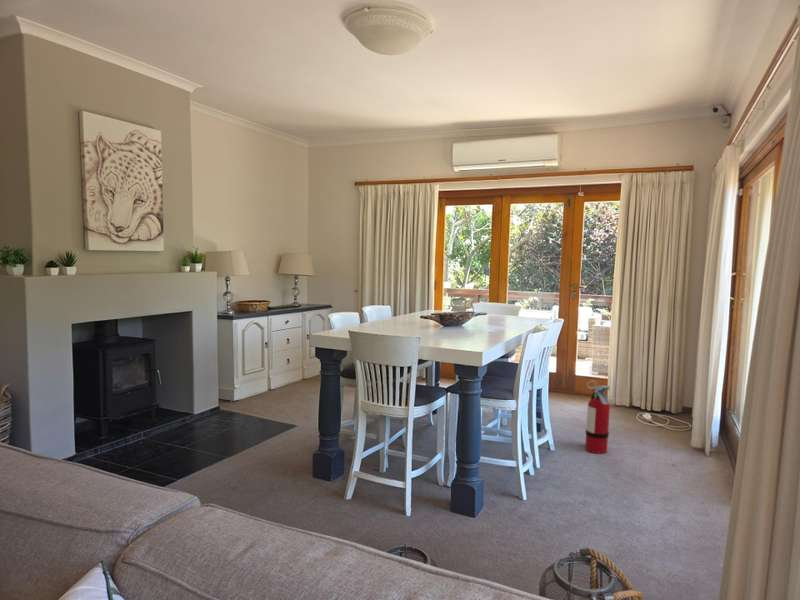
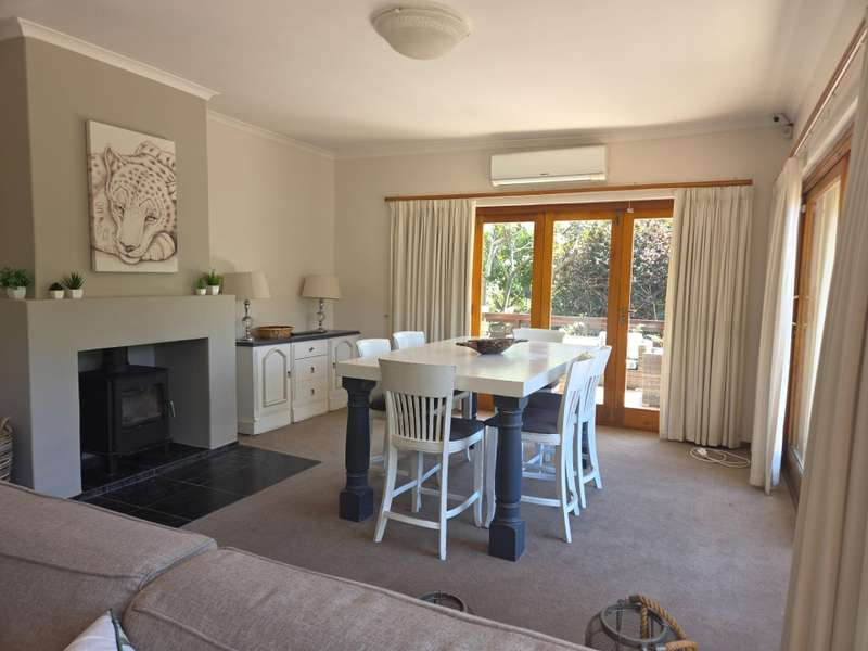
- fire extinguisher [584,380,611,455]
